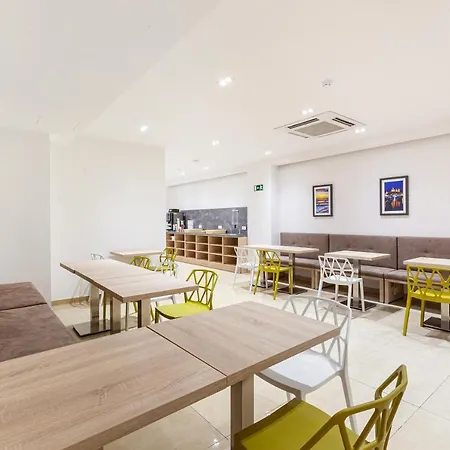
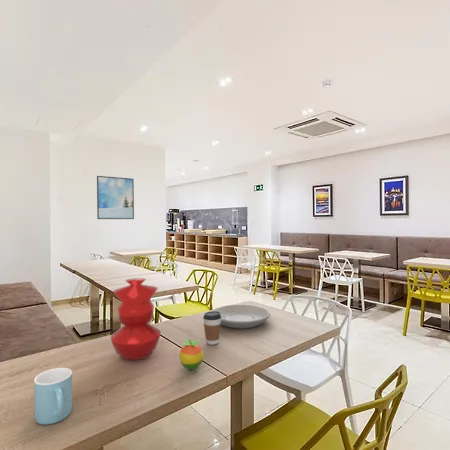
+ mug [33,367,73,426]
+ plate [212,304,271,330]
+ fruit [179,338,204,371]
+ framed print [96,175,135,220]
+ vase [110,277,162,361]
+ coffee cup [202,310,222,346]
